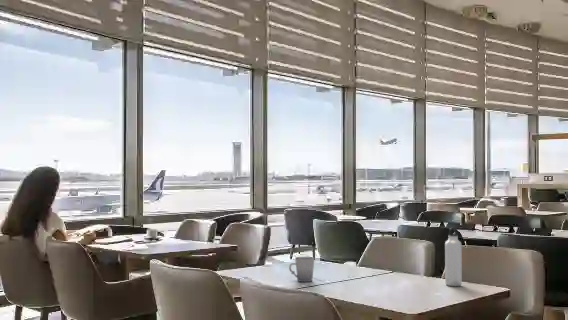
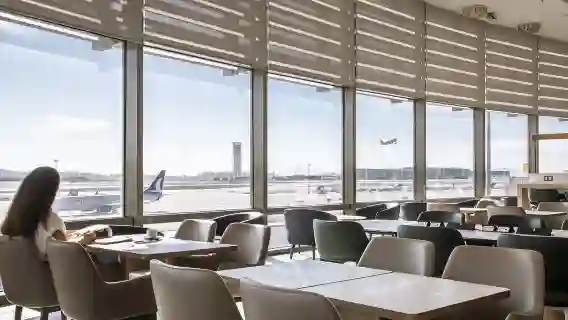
- water bottle [444,227,463,287]
- cup [288,256,315,283]
